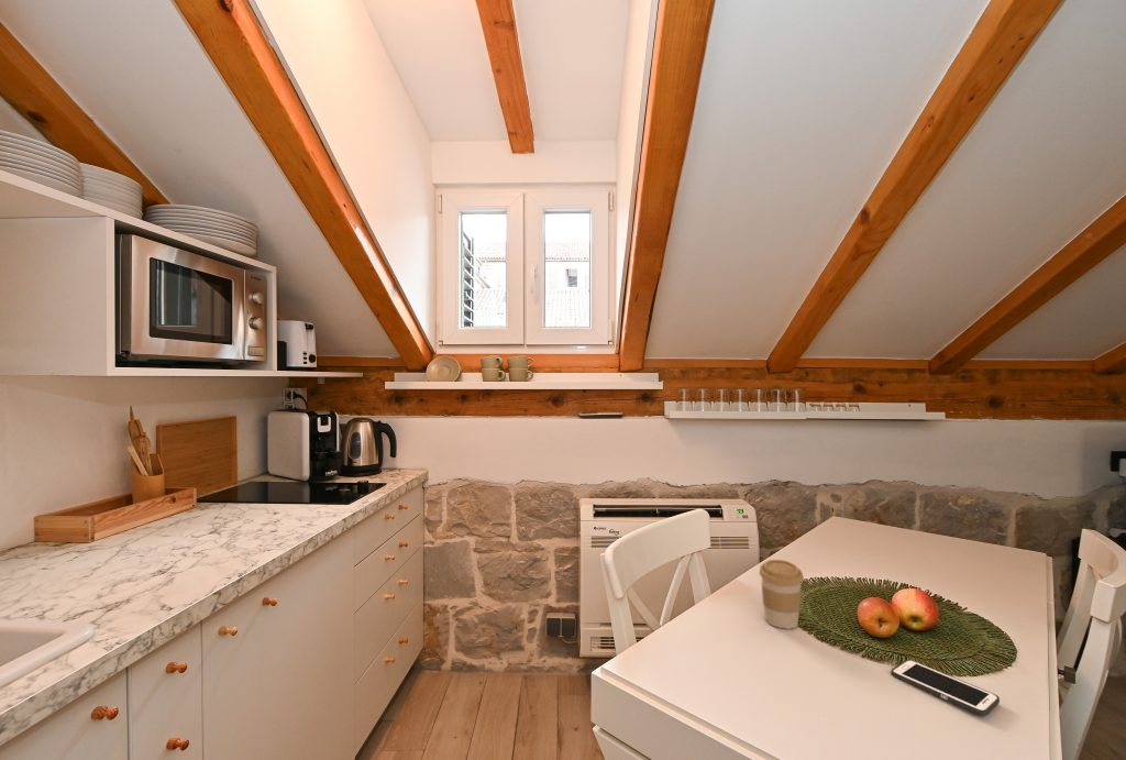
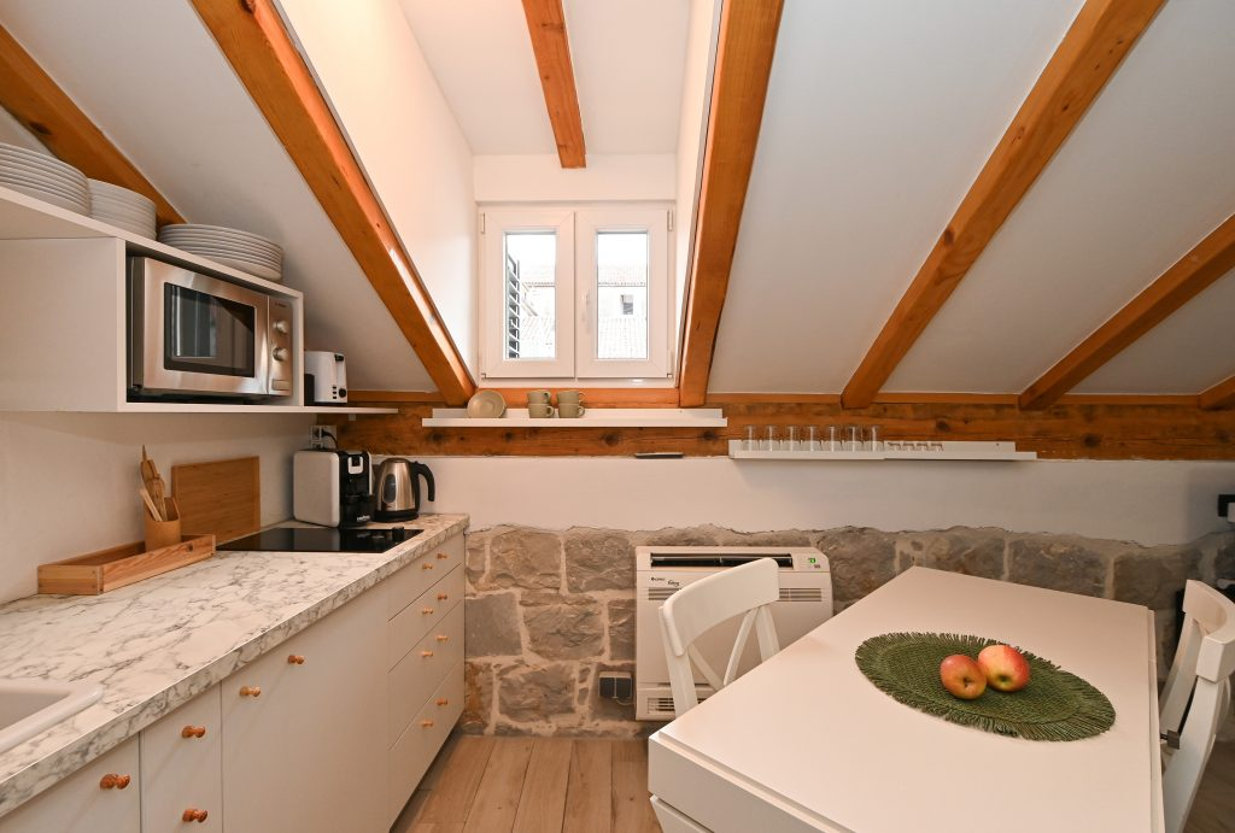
- coffee cup [758,559,805,629]
- cell phone [890,659,1001,717]
